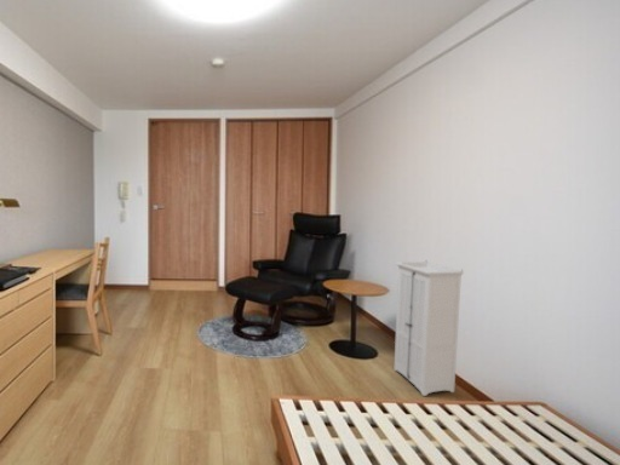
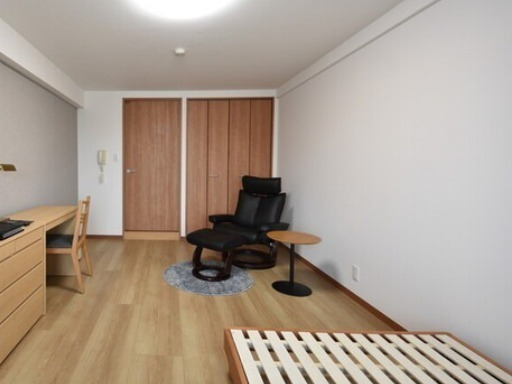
- storage cabinet [392,260,465,397]
